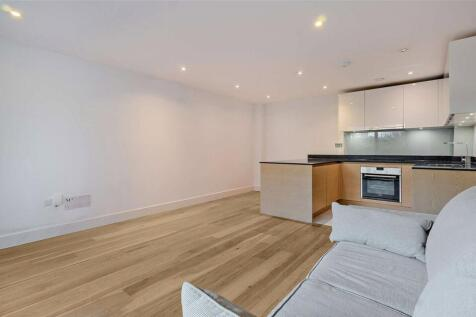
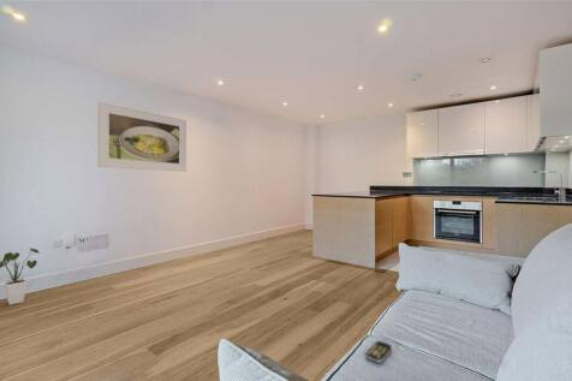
+ house plant [0,248,41,306]
+ remote control [364,340,393,364]
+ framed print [97,101,187,173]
